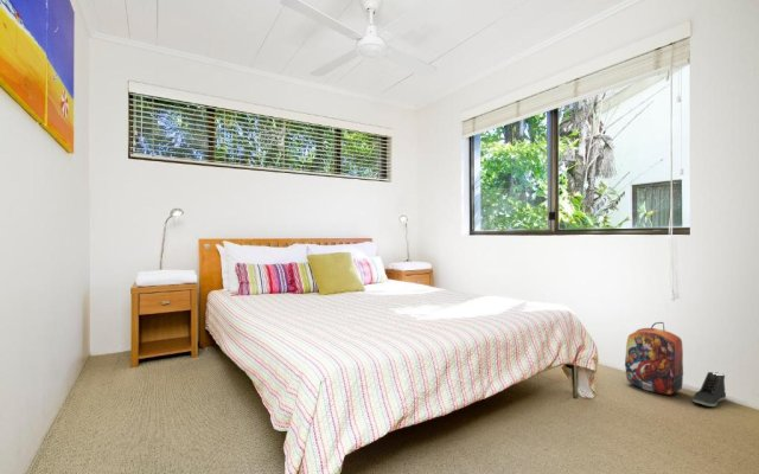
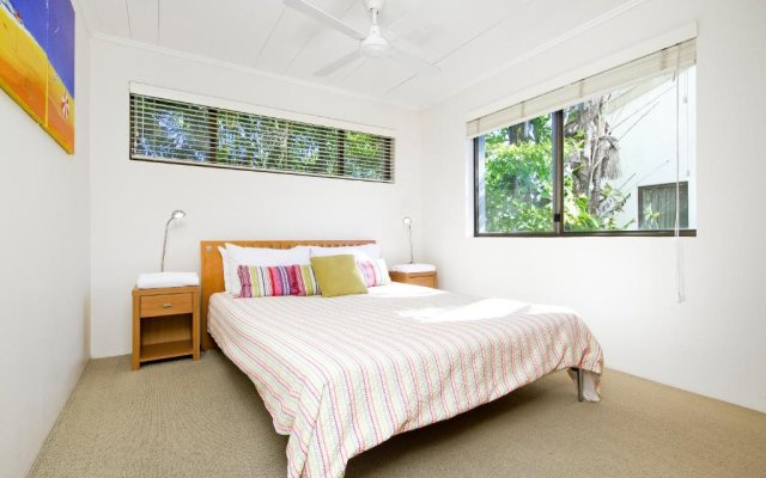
- sneaker [691,371,727,408]
- backpack [624,321,684,396]
